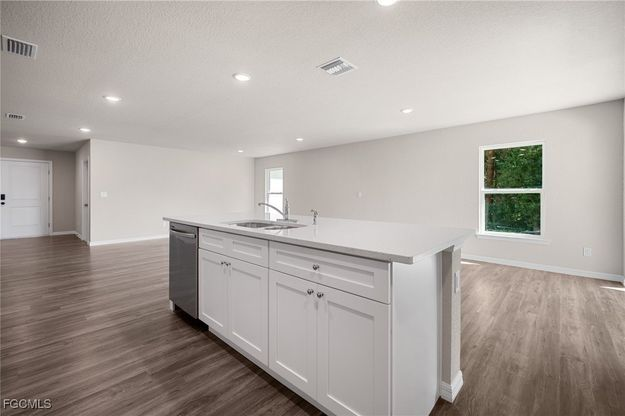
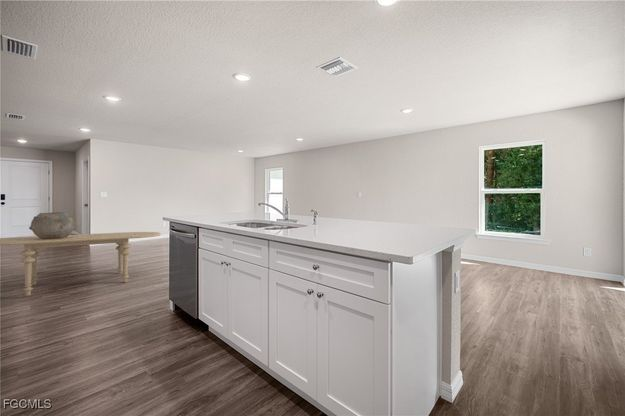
+ ceramic pot [28,211,76,239]
+ dining table [0,231,162,296]
